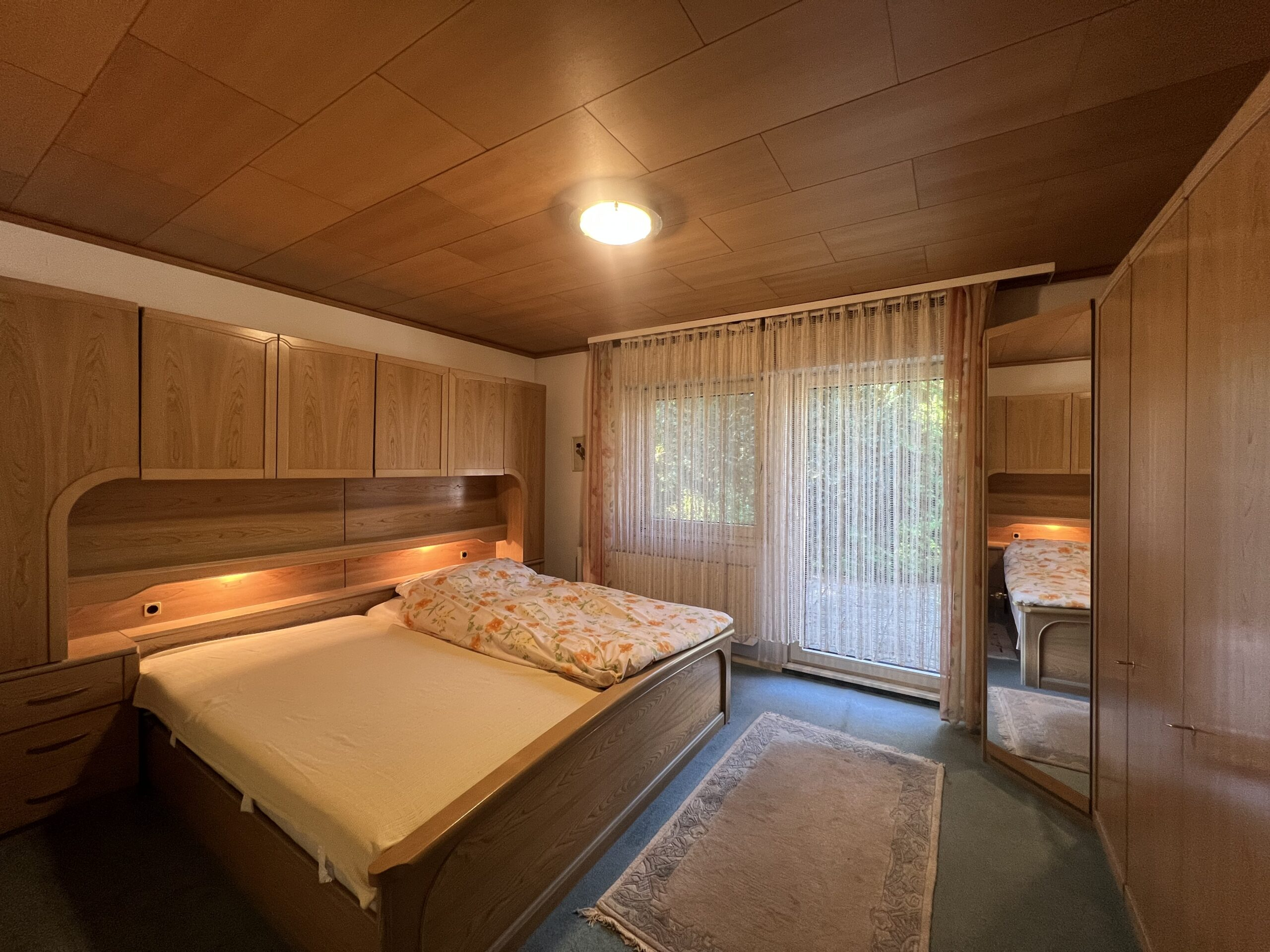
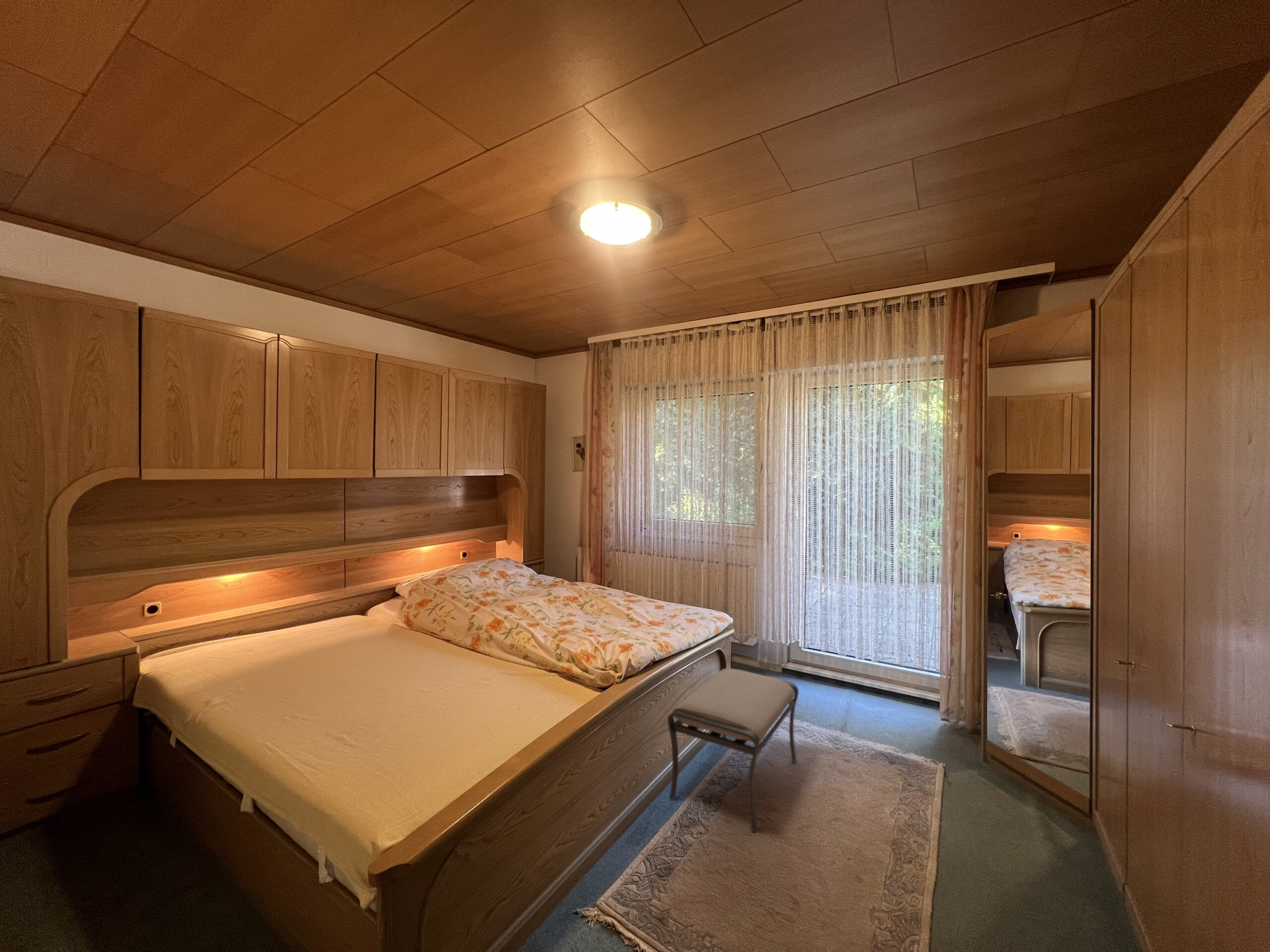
+ ottoman [667,668,799,833]
